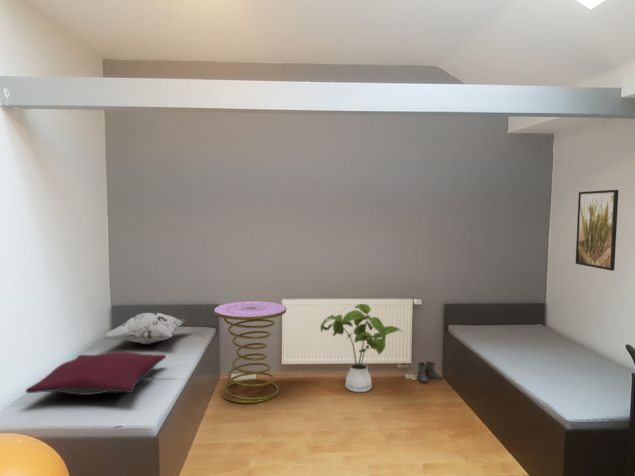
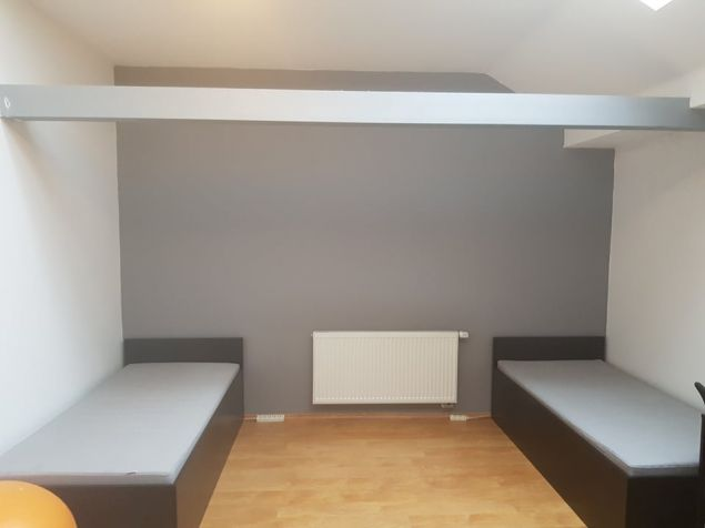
- house plant [319,303,403,393]
- decorative pillow [102,312,190,345]
- side table [213,300,287,404]
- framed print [575,189,620,272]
- boots [416,360,444,384]
- pillow [25,351,167,396]
